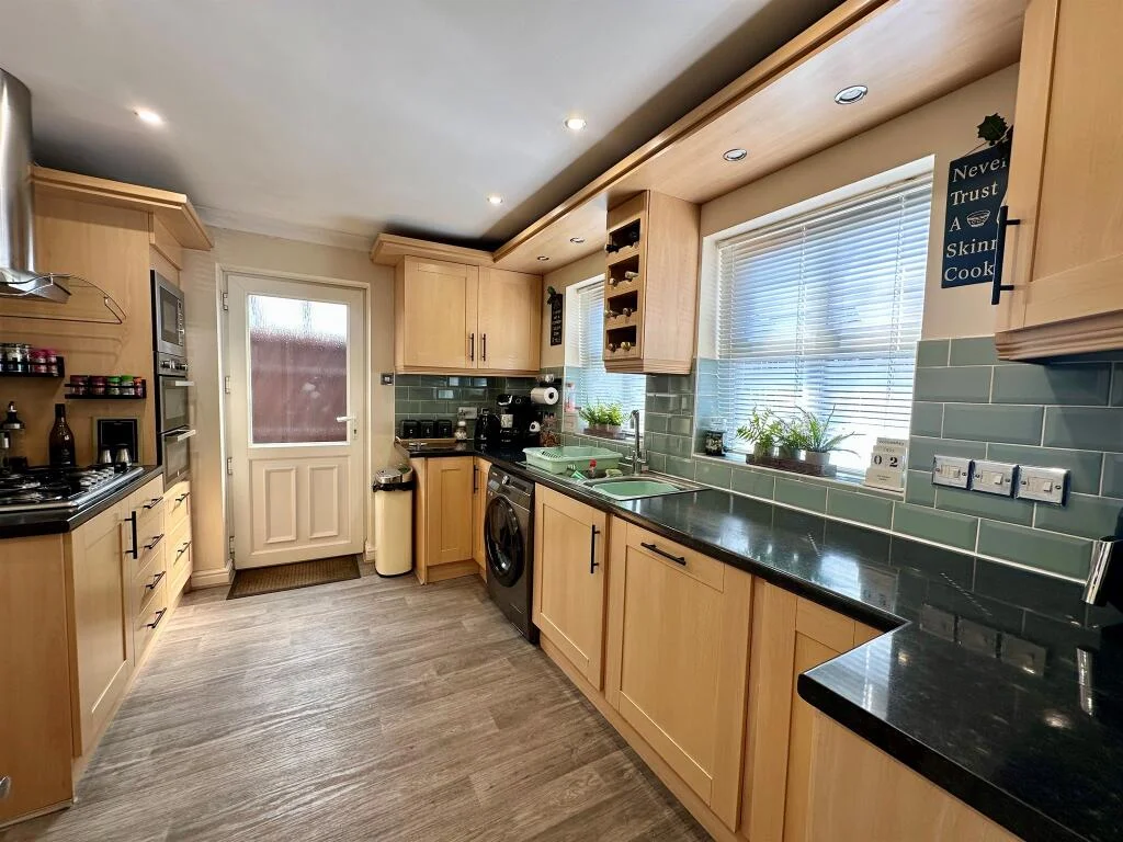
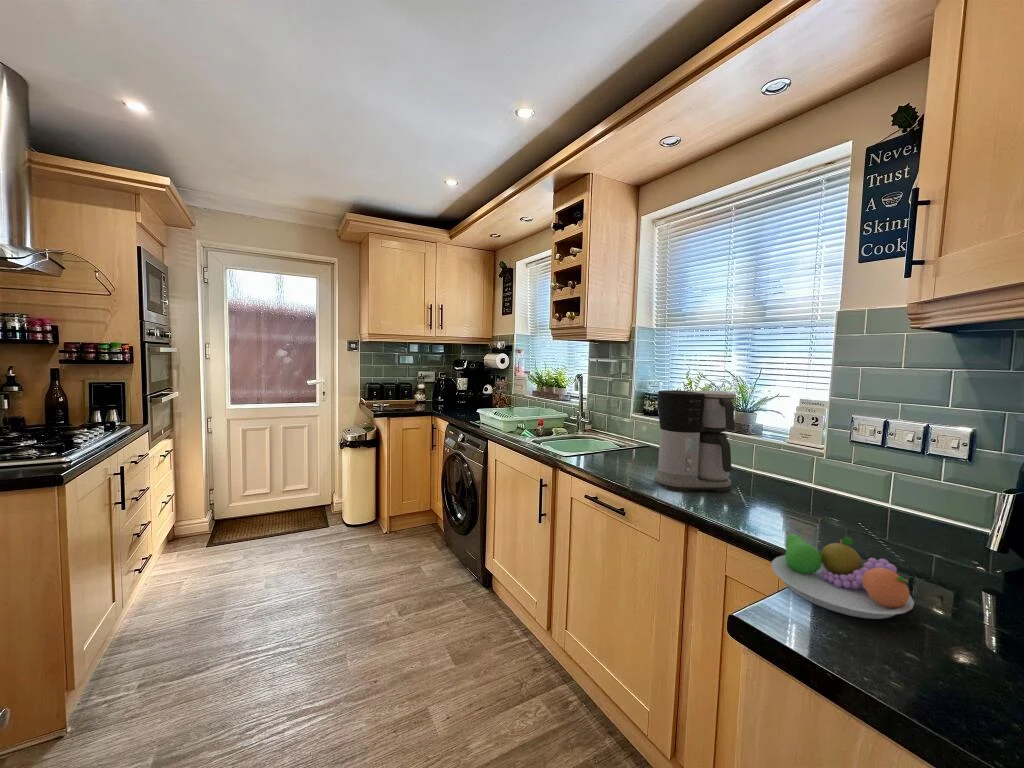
+ coffee maker [653,389,737,493]
+ fruit bowl [770,530,915,620]
